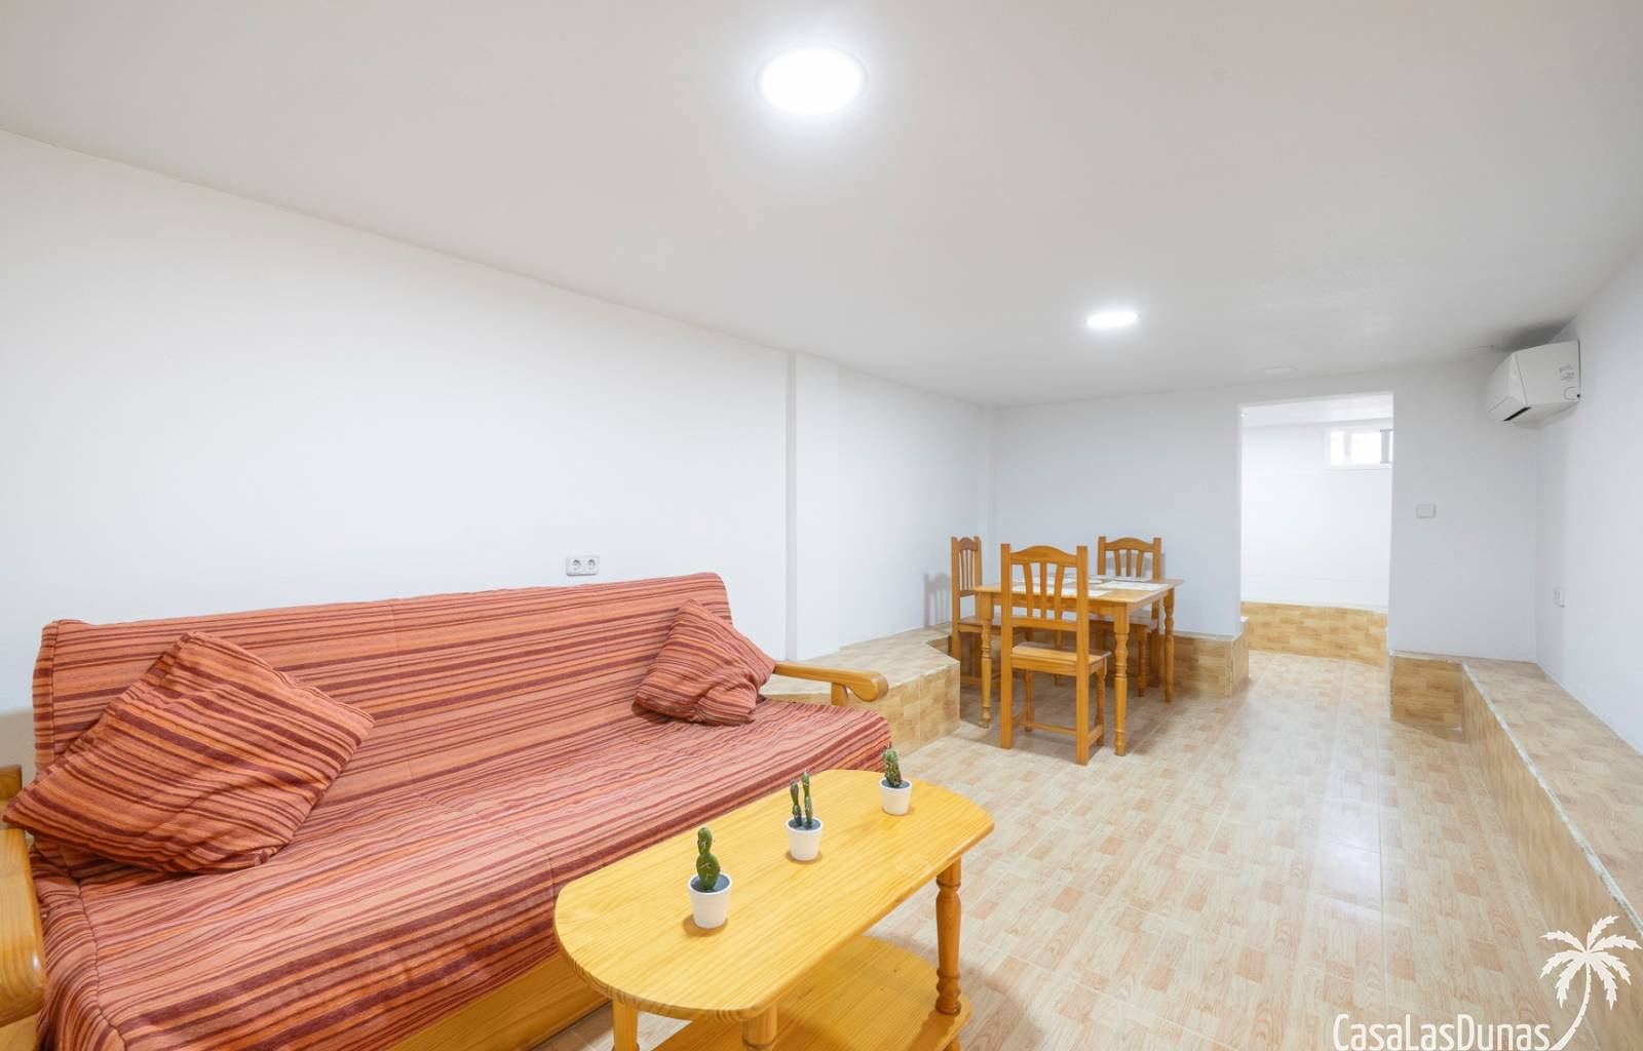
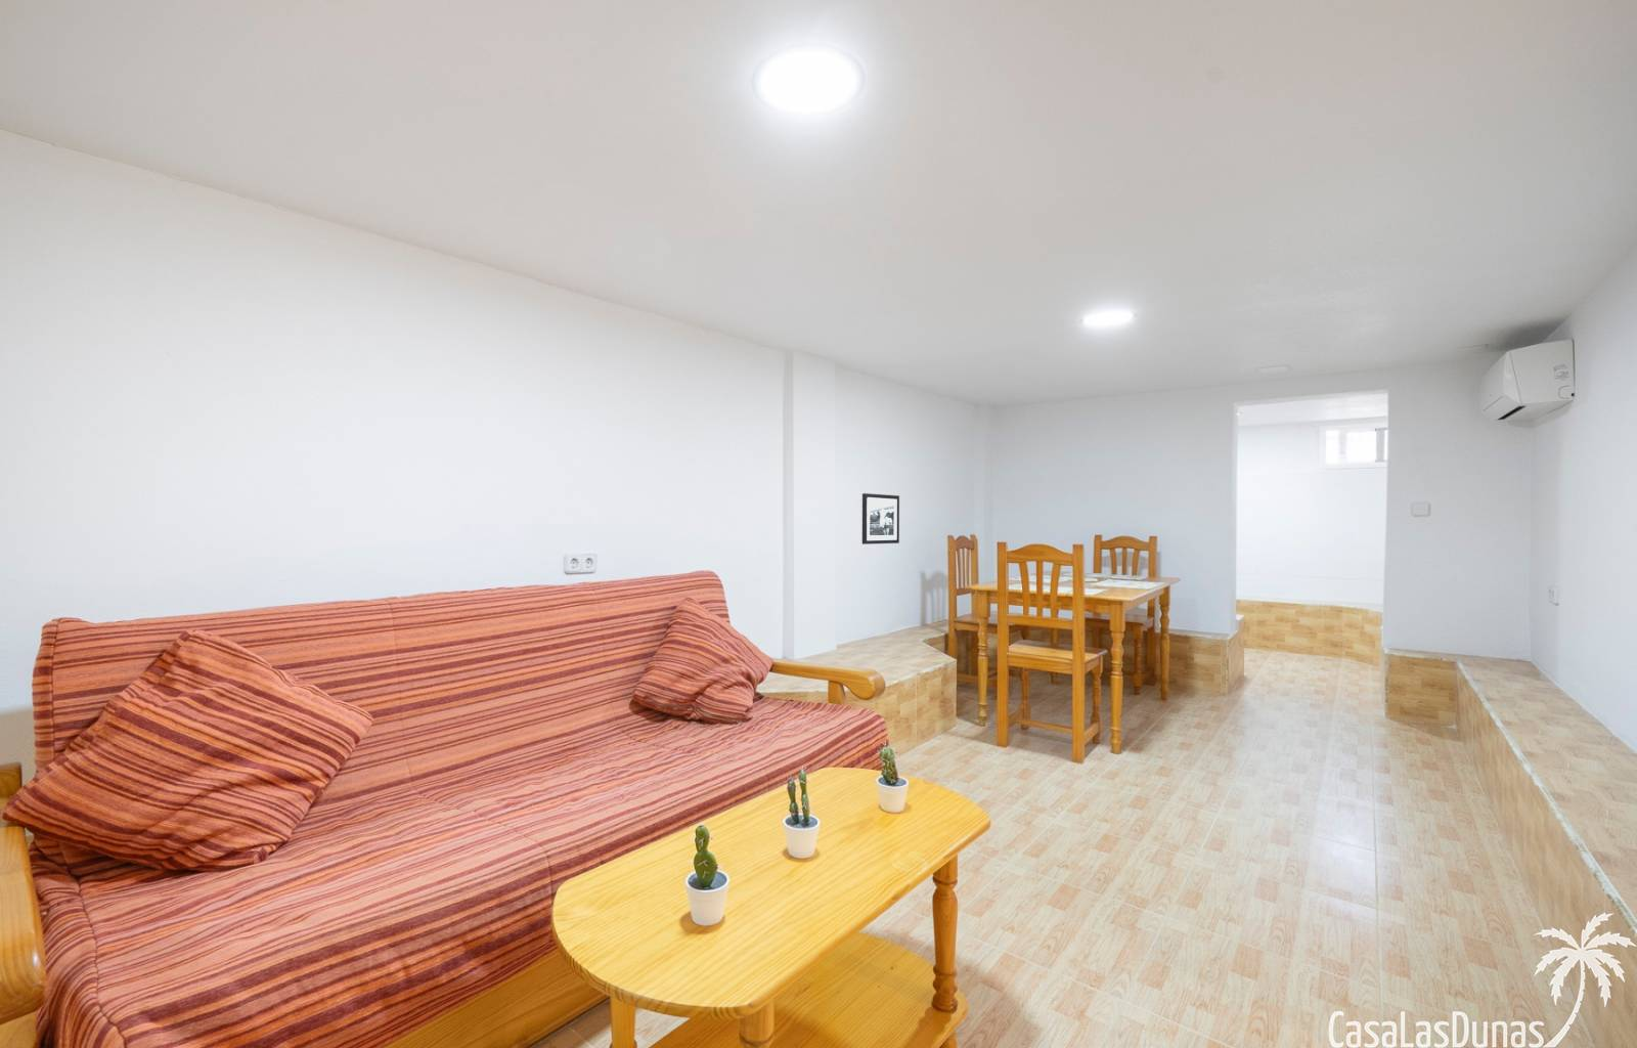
+ picture frame [861,492,901,545]
